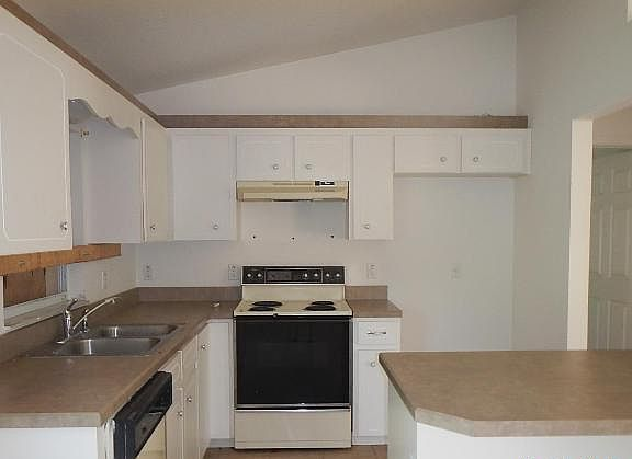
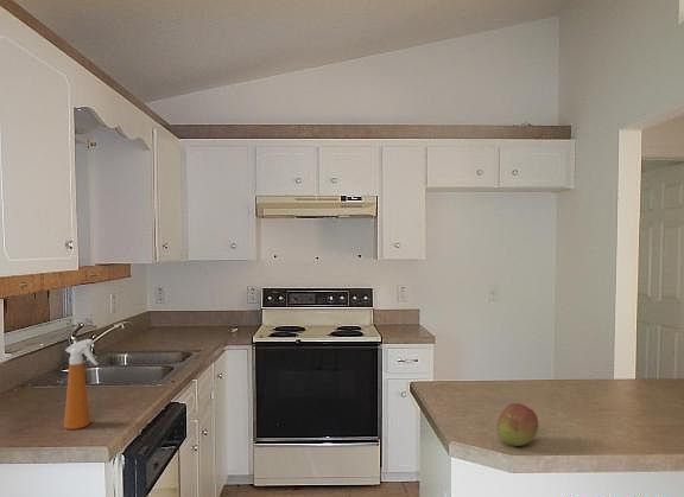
+ fruit [496,402,539,447]
+ spray bottle [63,338,99,431]
